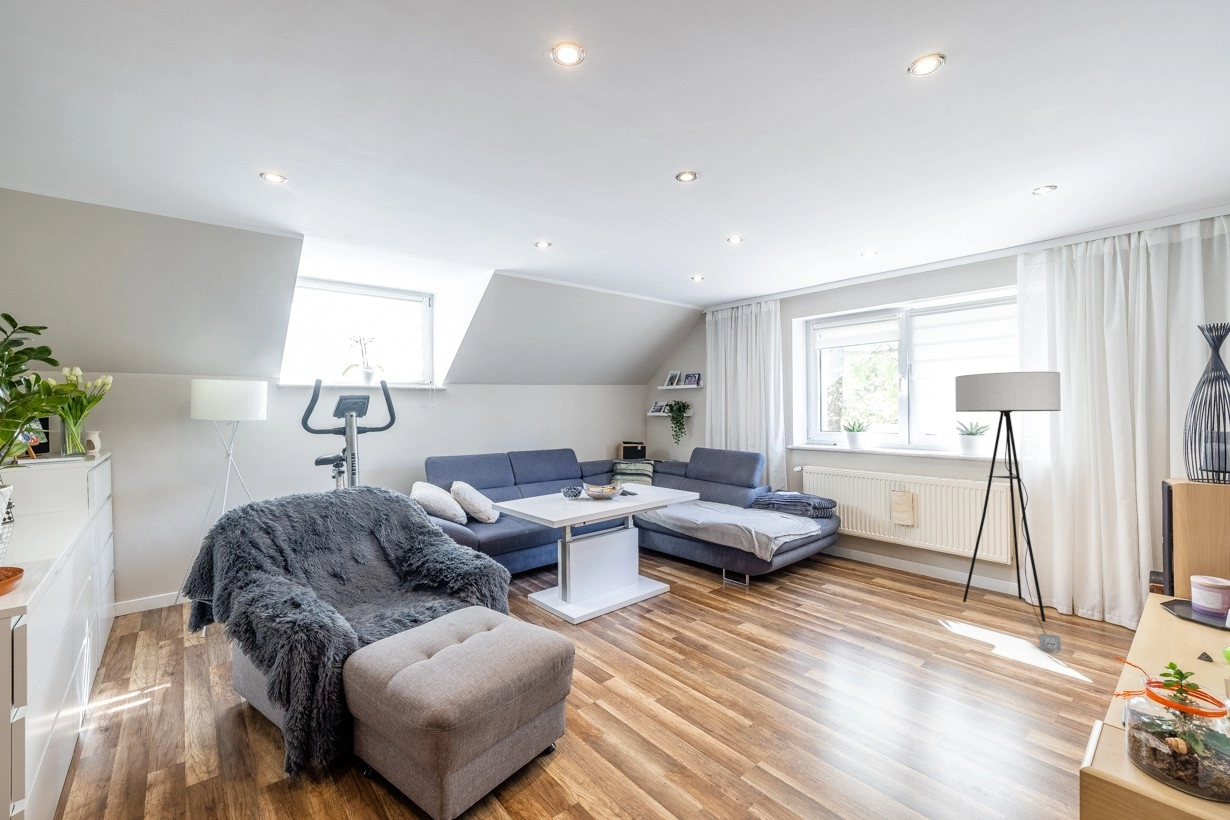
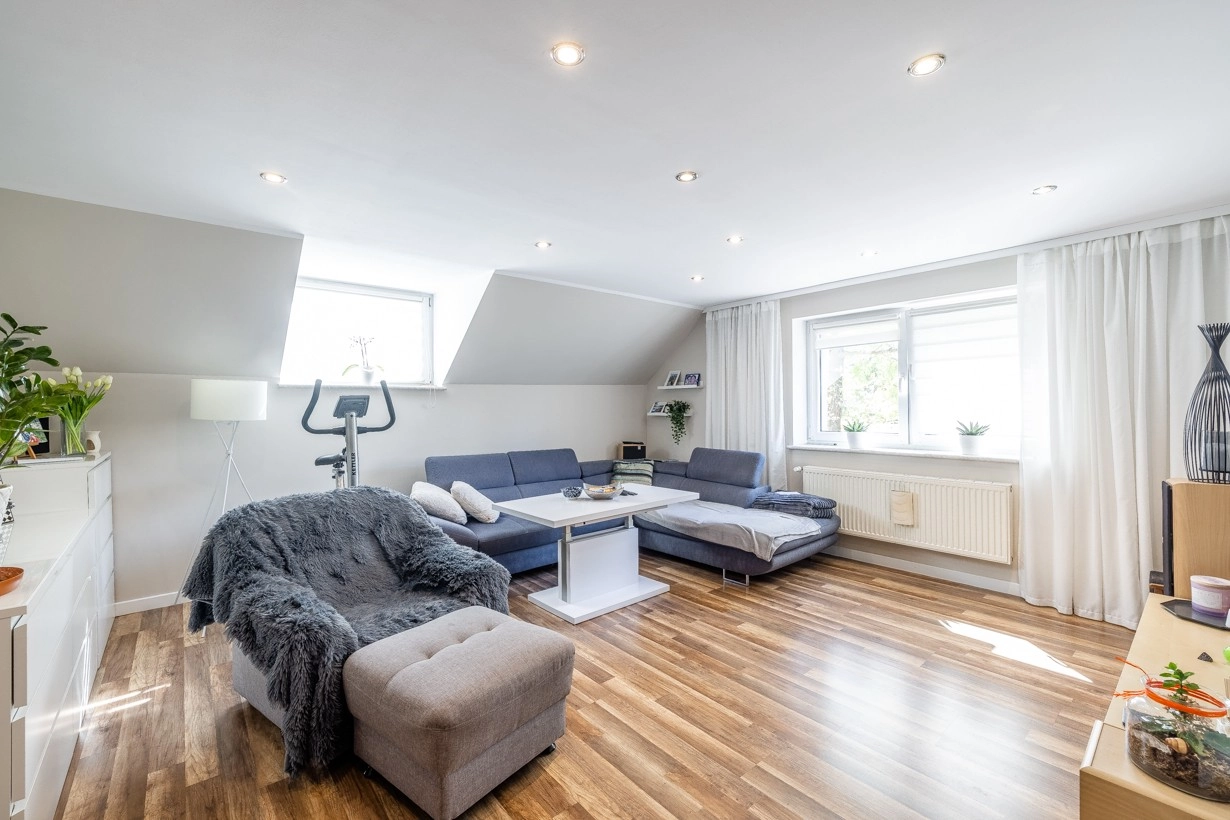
- floor lamp [954,371,1062,653]
